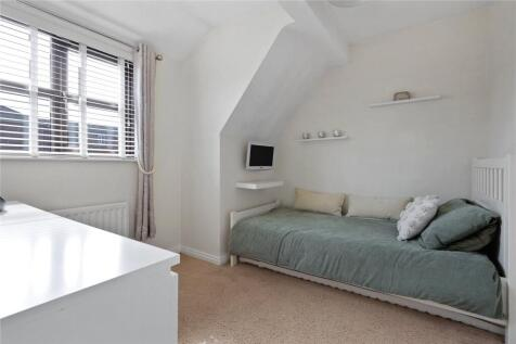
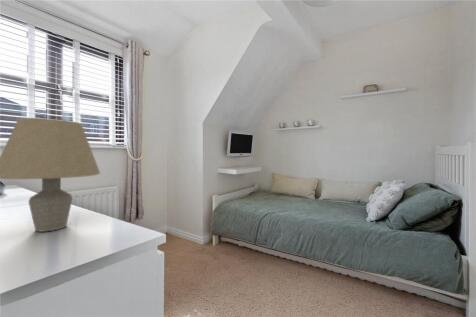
+ table lamp [0,117,101,233]
